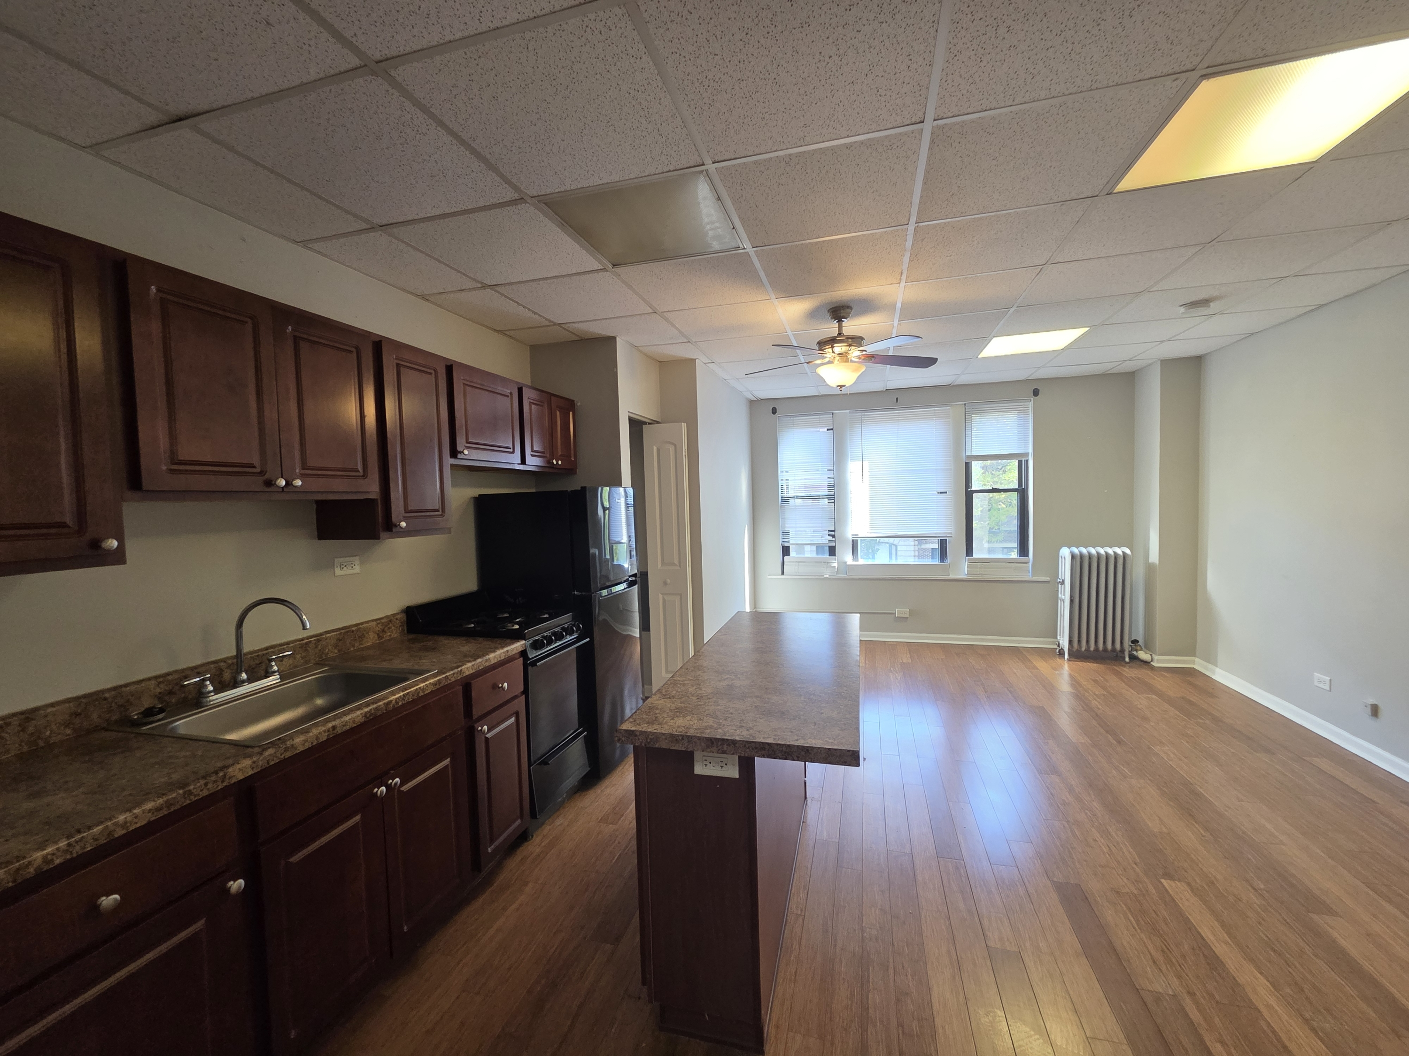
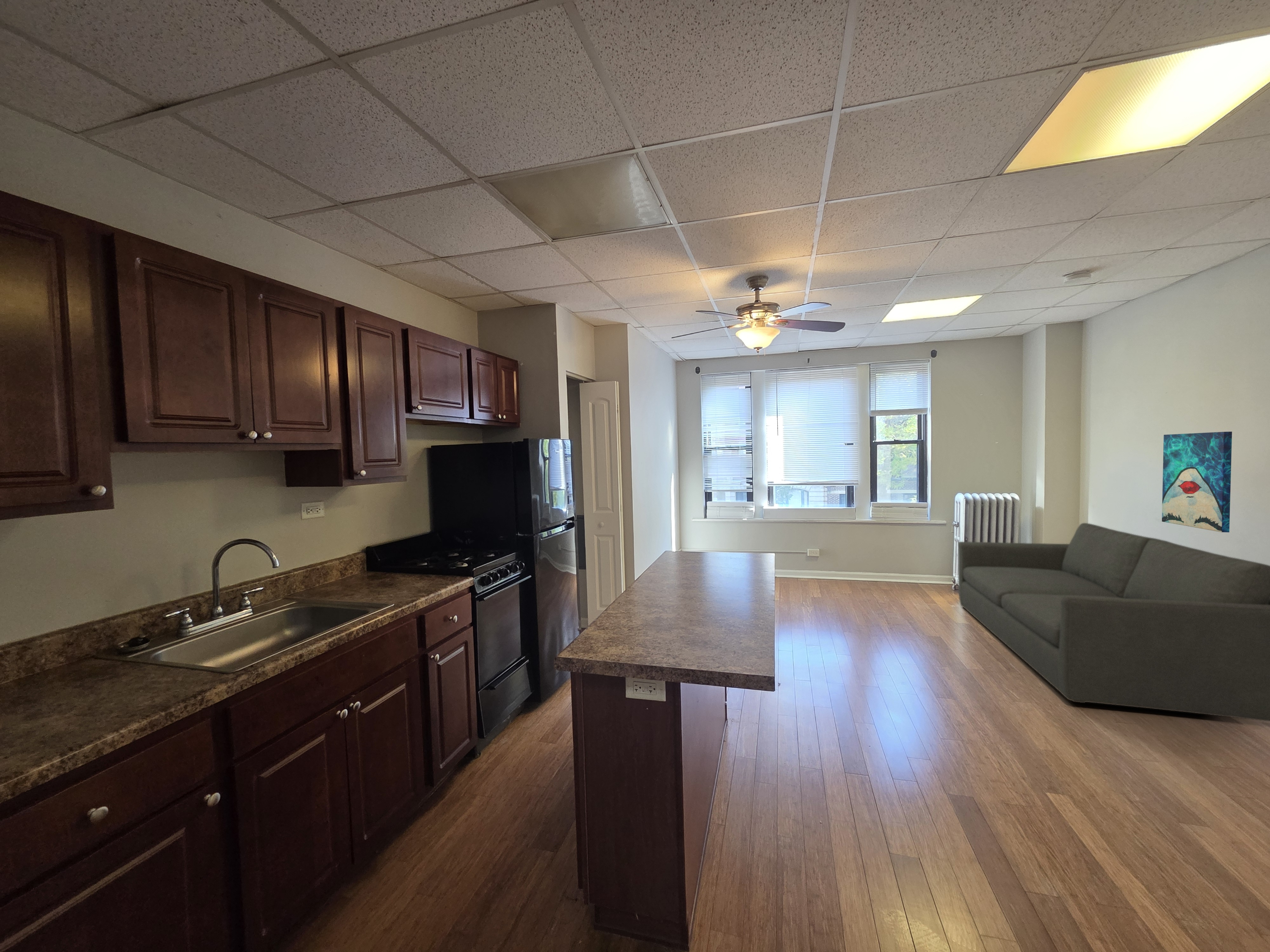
+ wall art [1162,431,1232,533]
+ sofa [958,523,1270,722]
